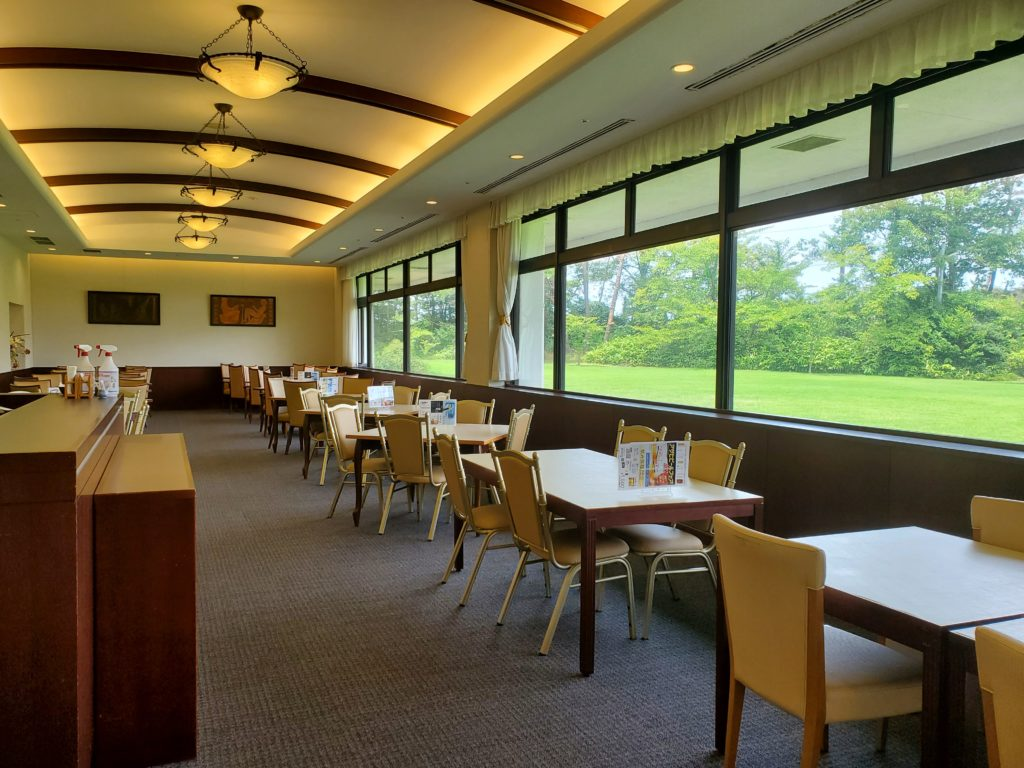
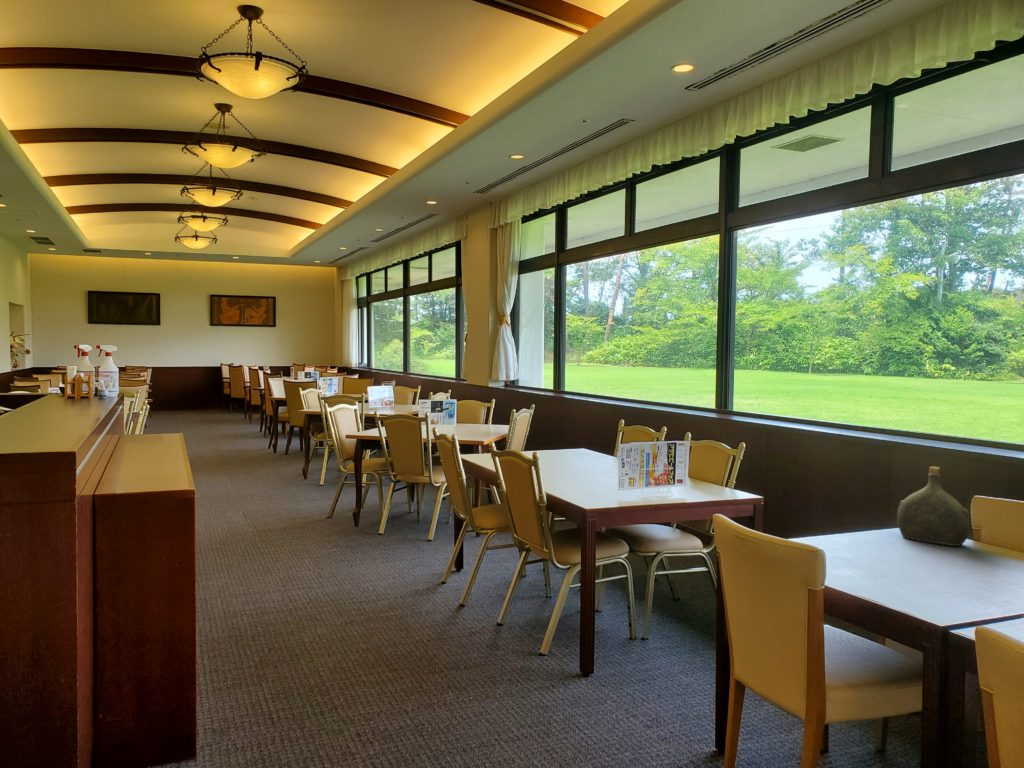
+ water jug [896,466,970,547]
